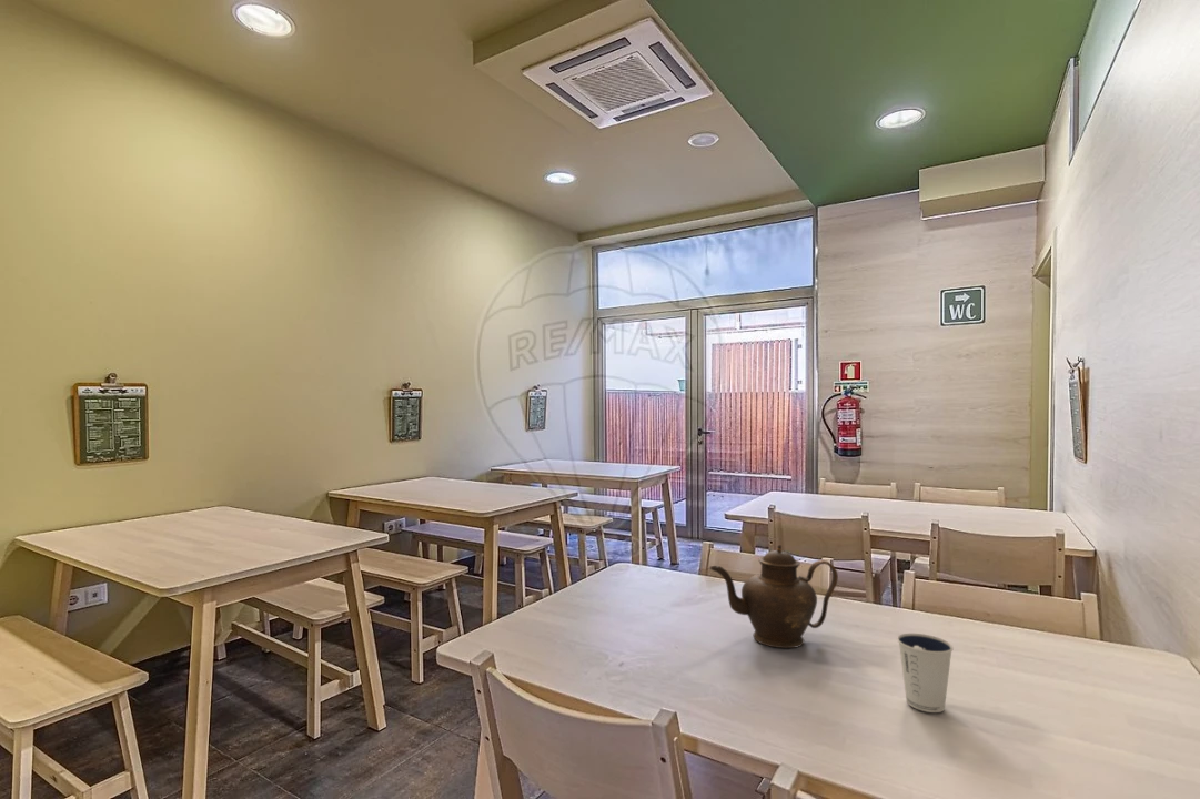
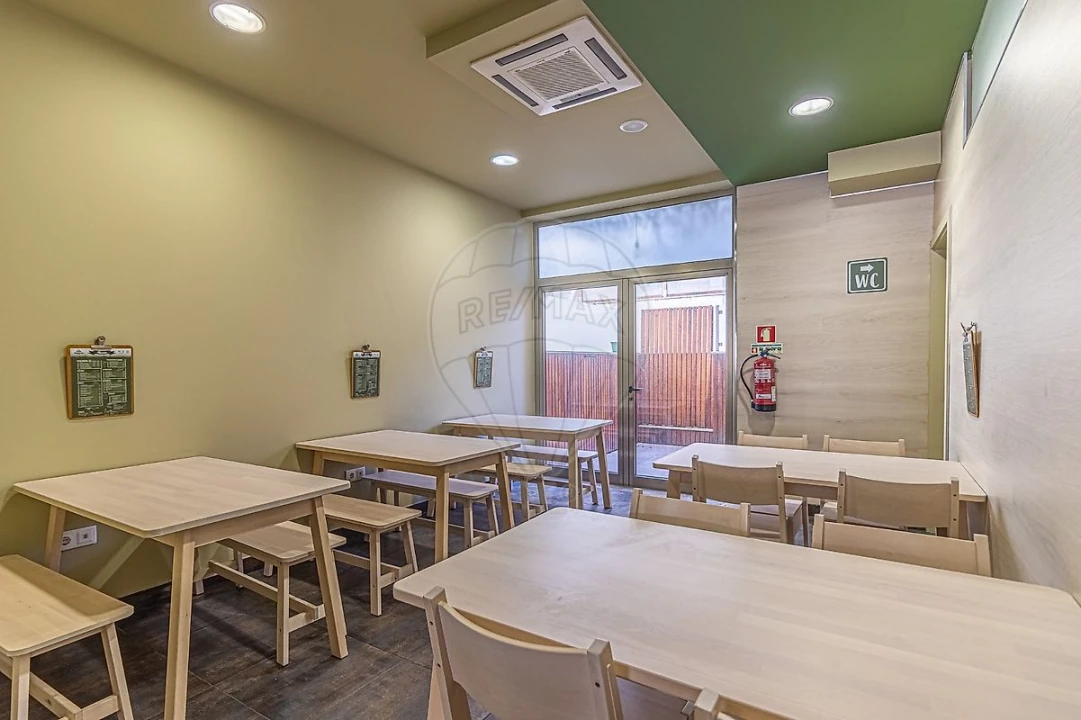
- dixie cup [896,633,955,714]
- teapot [706,544,839,649]
